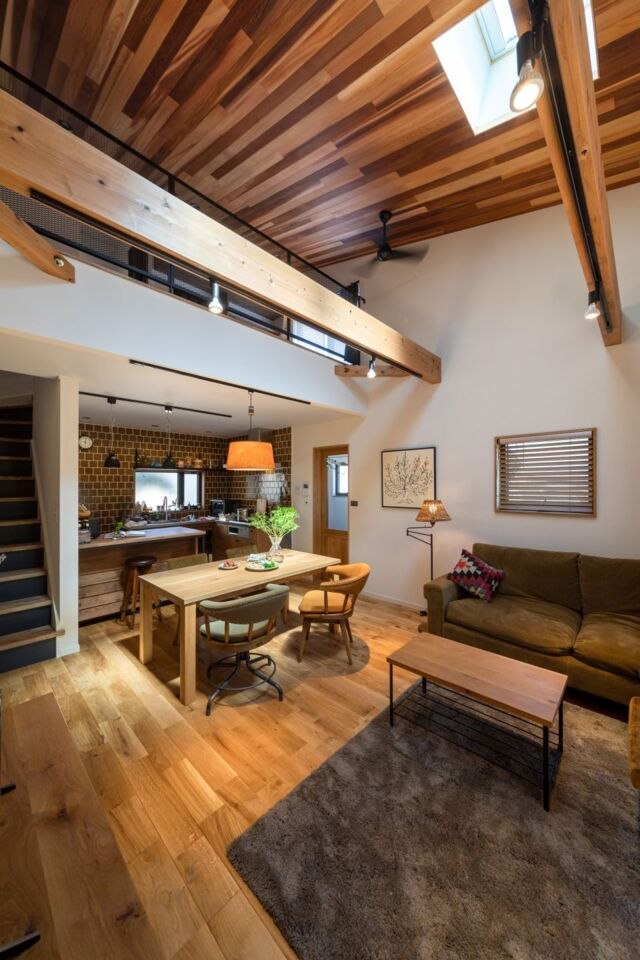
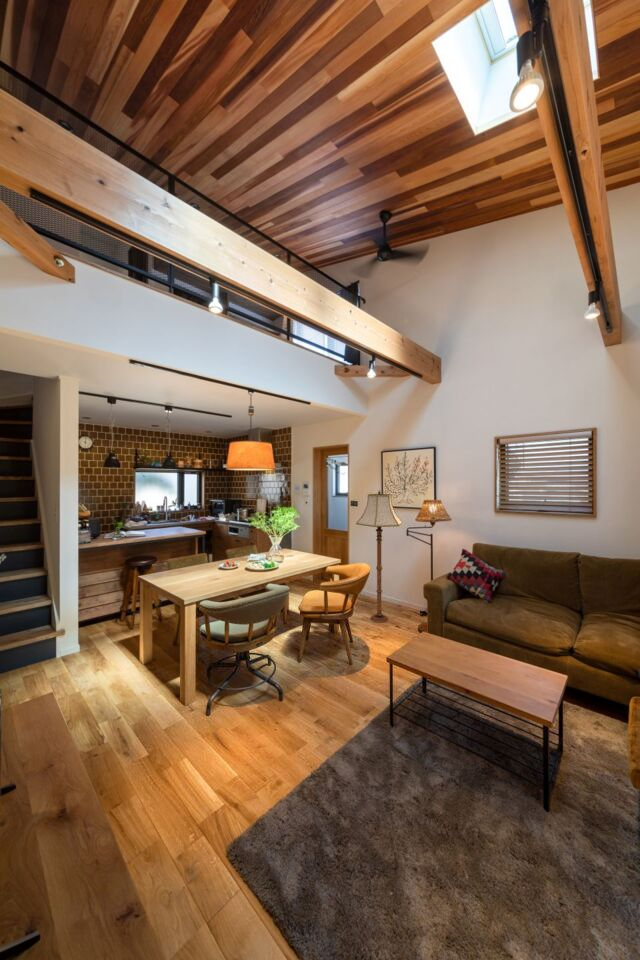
+ floor lamp [355,489,403,624]
